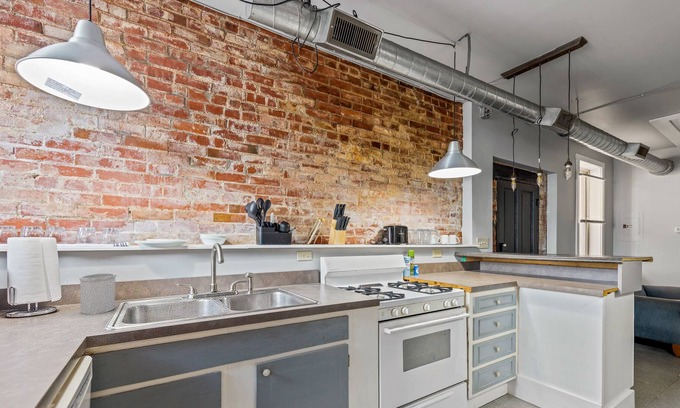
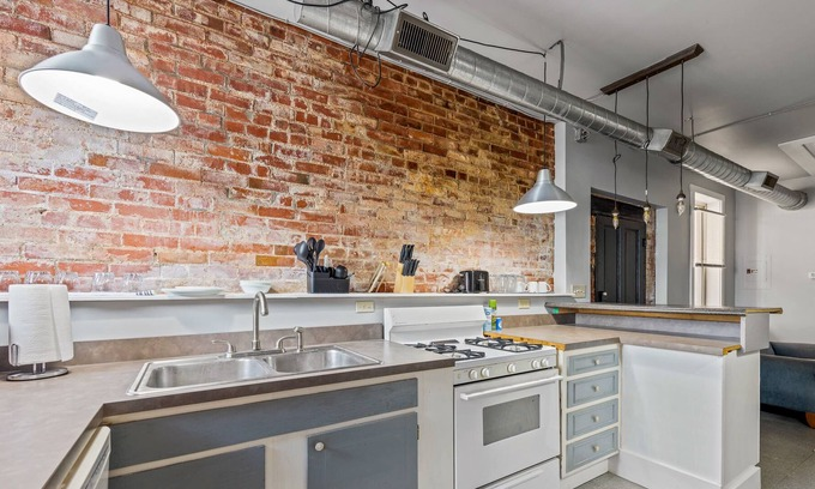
- utensil holder [79,271,117,315]
